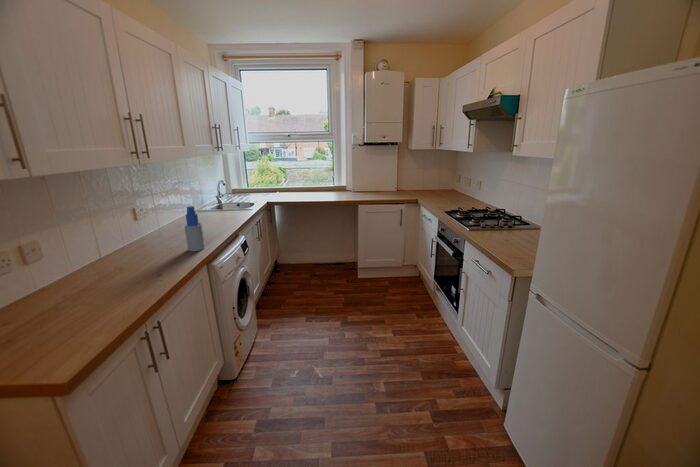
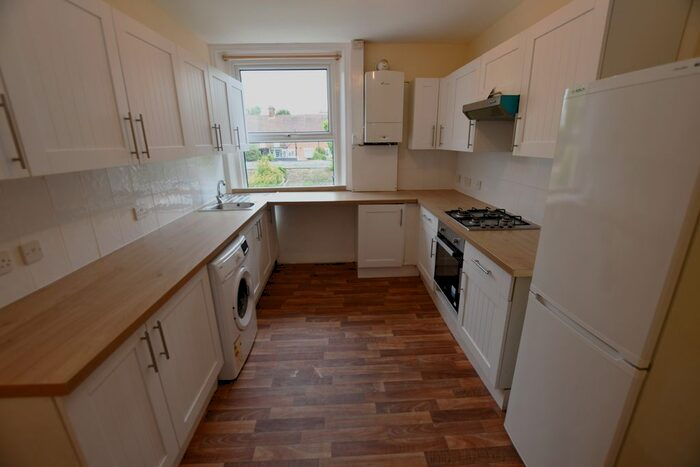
- spray bottle [184,205,206,252]
